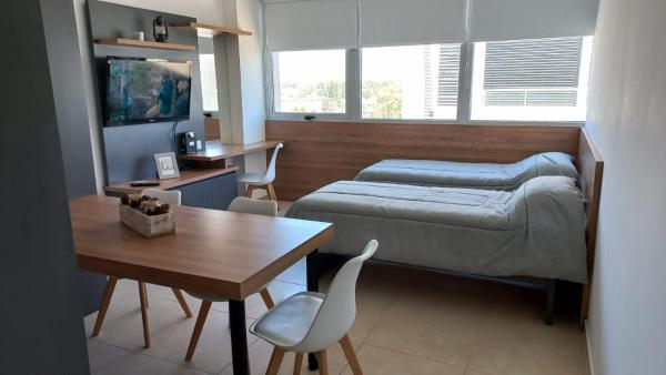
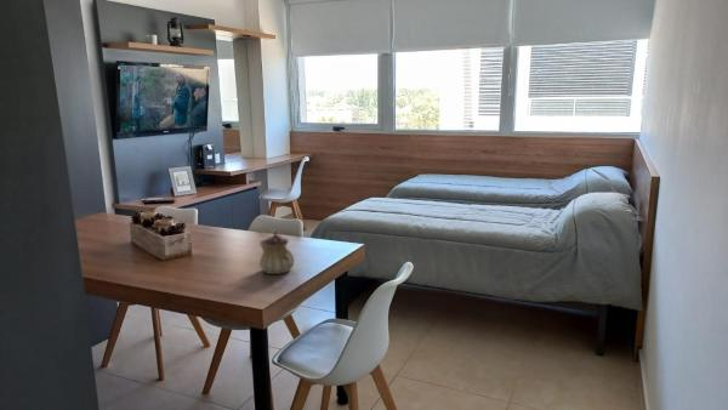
+ teapot [258,228,296,275]
